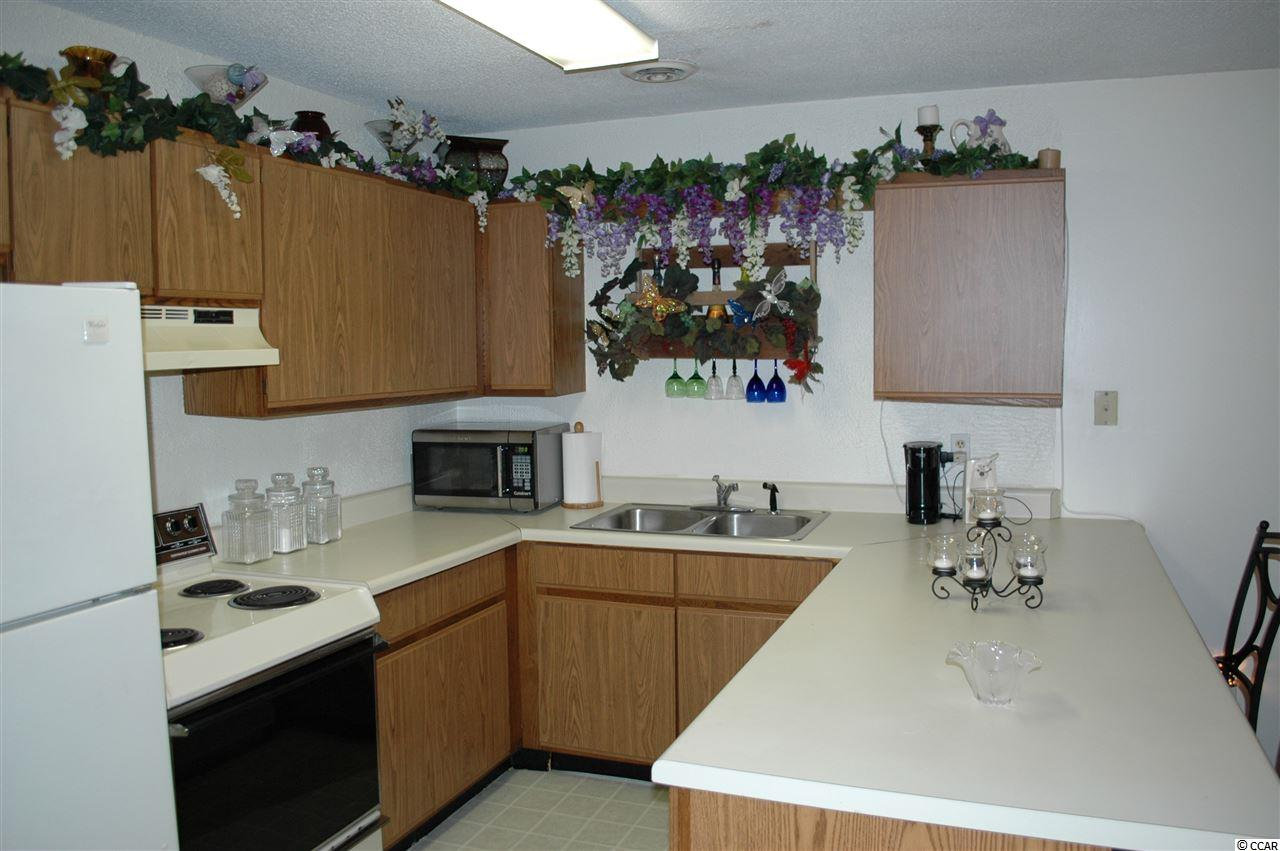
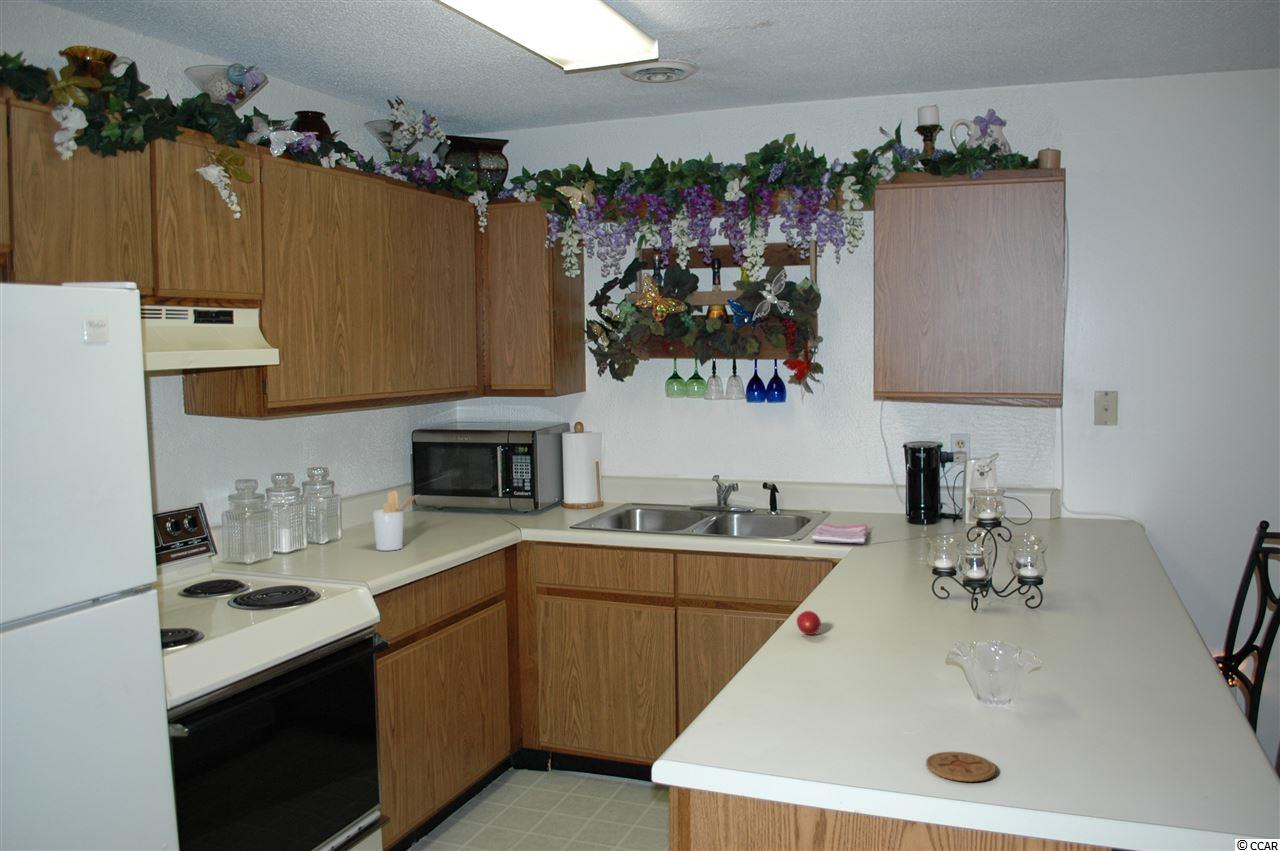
+ dish towel [811,522,869,545]
+ utensil holder [372,490,421,552]
+ fruit [796,610,822,636]
+ coaster [925,751,997,783]
